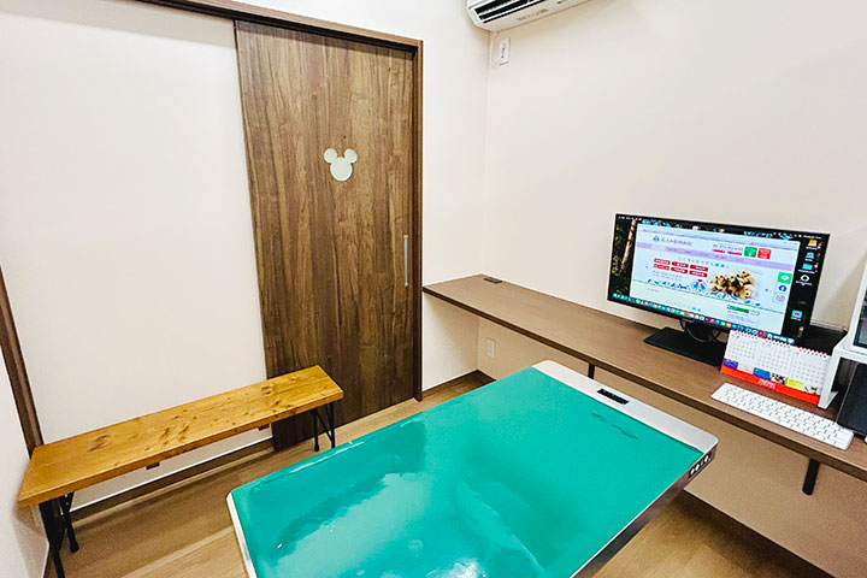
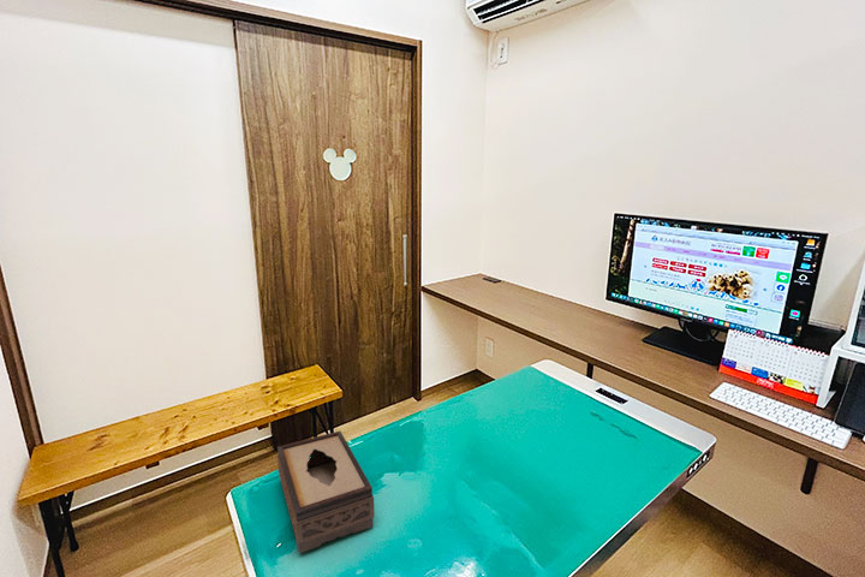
+ tissue box [276,430,376,554]
